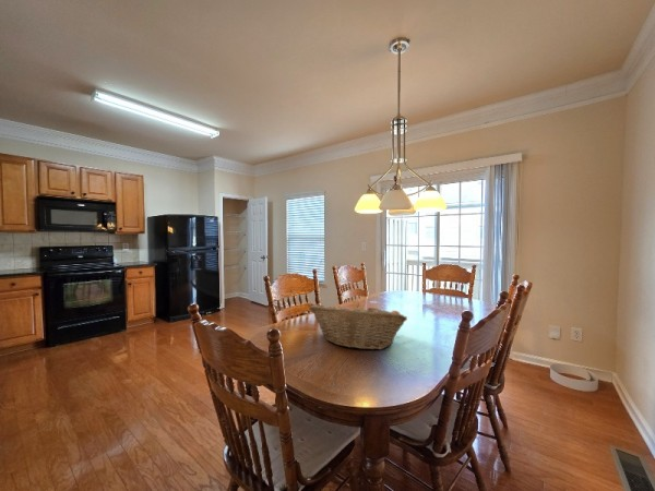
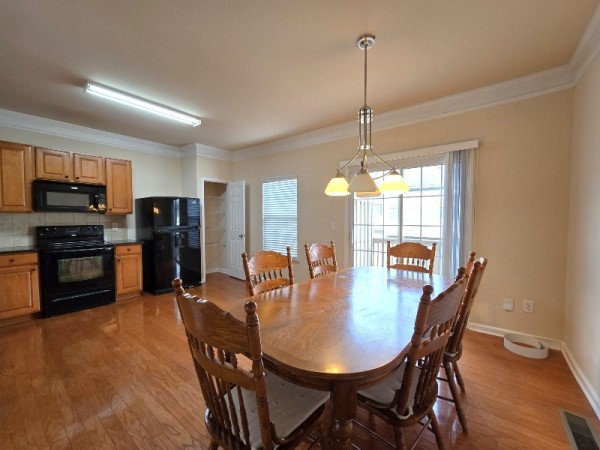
- fruit basket [308,301,408,350]
